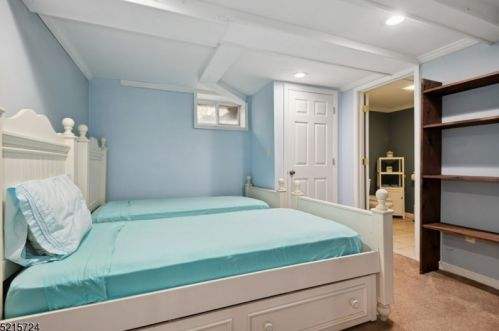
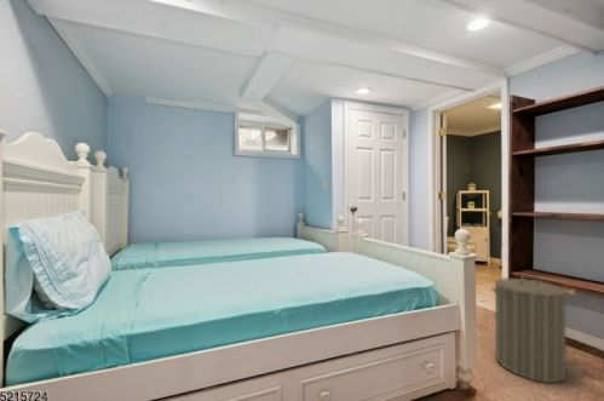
+ laundry hamper [490,271,569,384]
